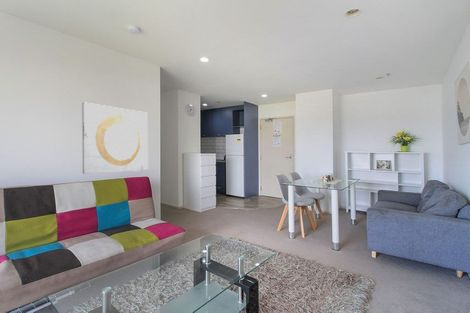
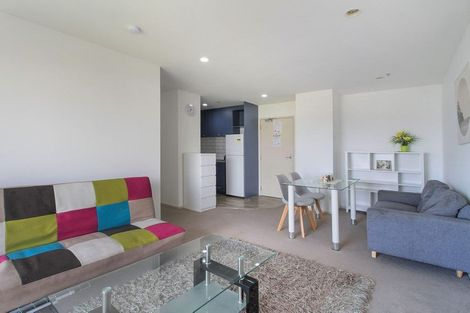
- wall art [81,101,149,175]
